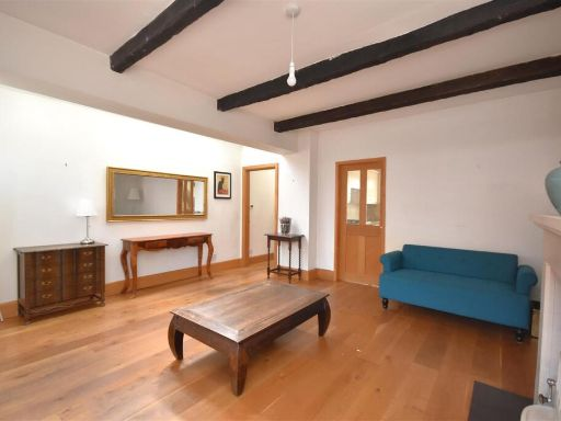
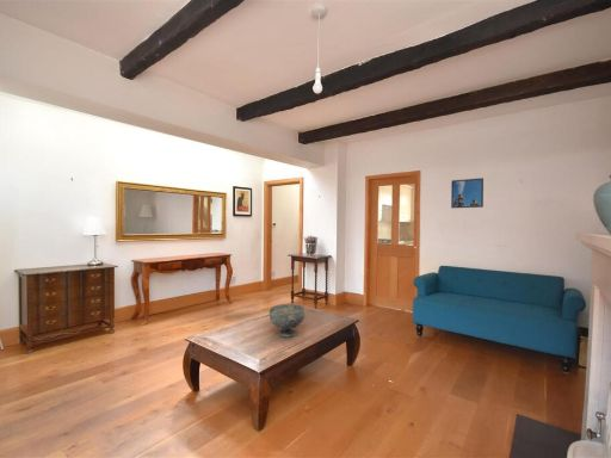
+ decorative bowl [267,303,306,339]
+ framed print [450,177,485,209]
